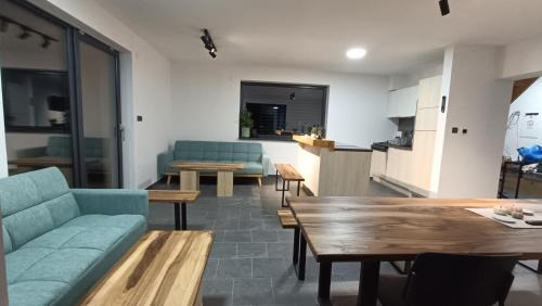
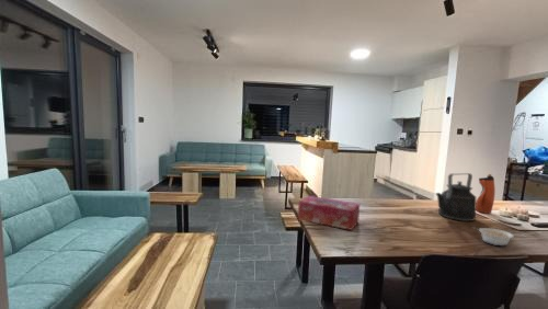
+ water bottle [476,173,496,215]
+ legume [471,226,515,247]
+ tissue box [297,195,361,231]
+ kettle [435,172,477,222]
